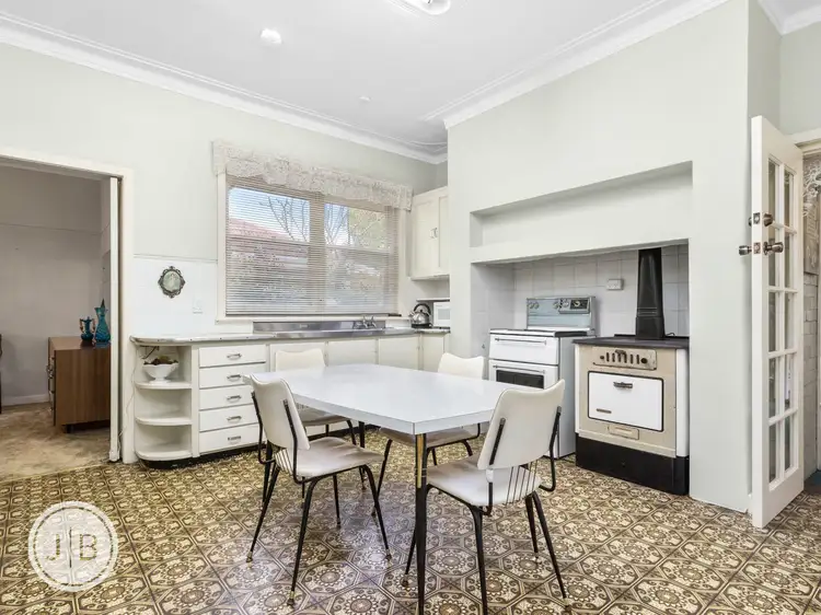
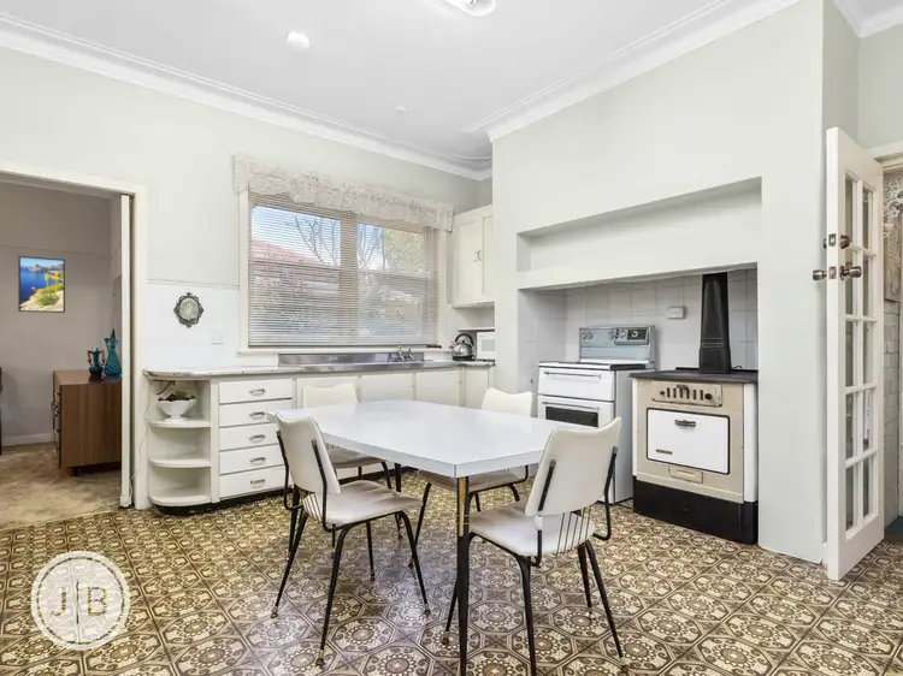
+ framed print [17,255,66,314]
